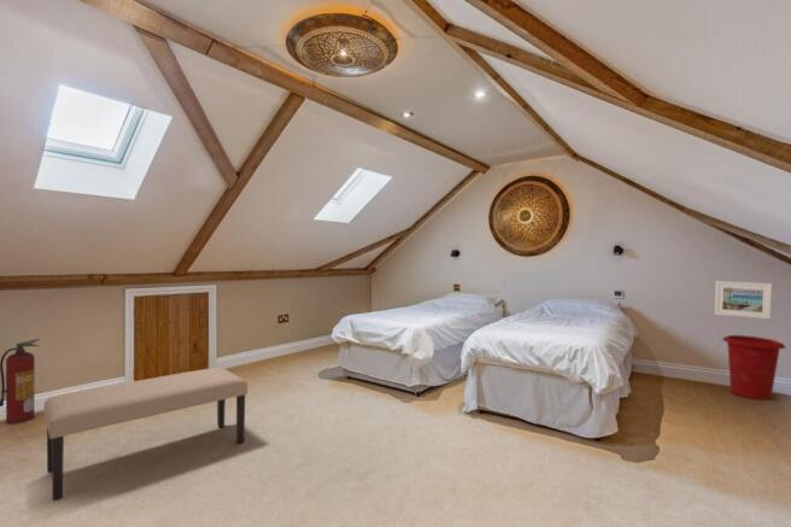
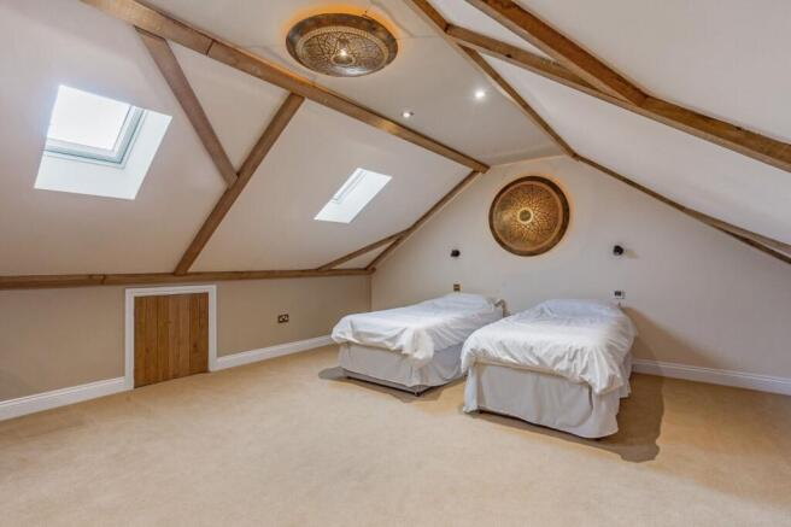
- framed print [714,280,773,321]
- waste bin [721,334,786,402]
- fire extinguisher [0,338,41,426]
- bench [43,367,248,502]
